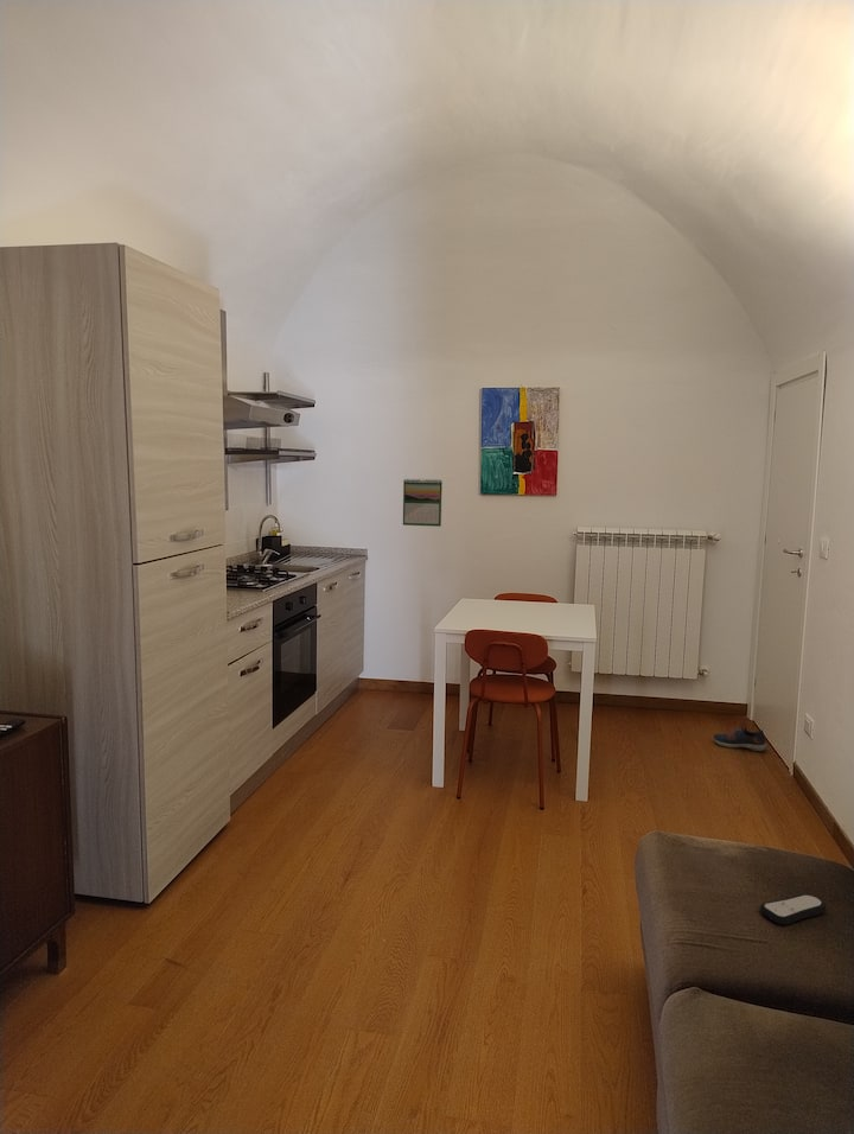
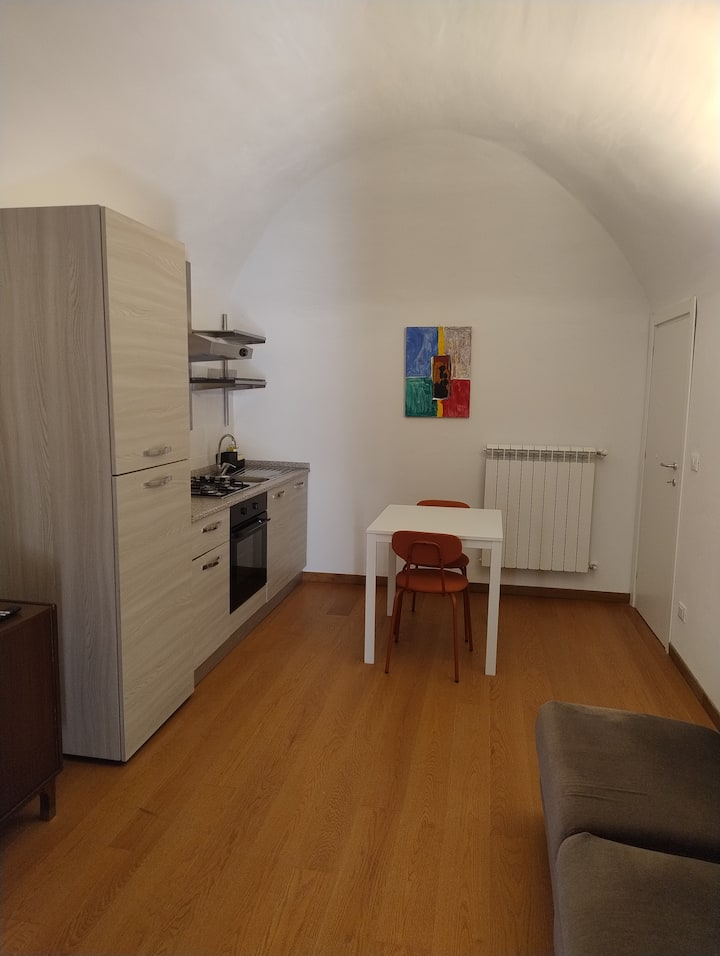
- shoe [710,726,769,752]
- remote control [759,893,827,926]
- calendar [402,477,444,528]
